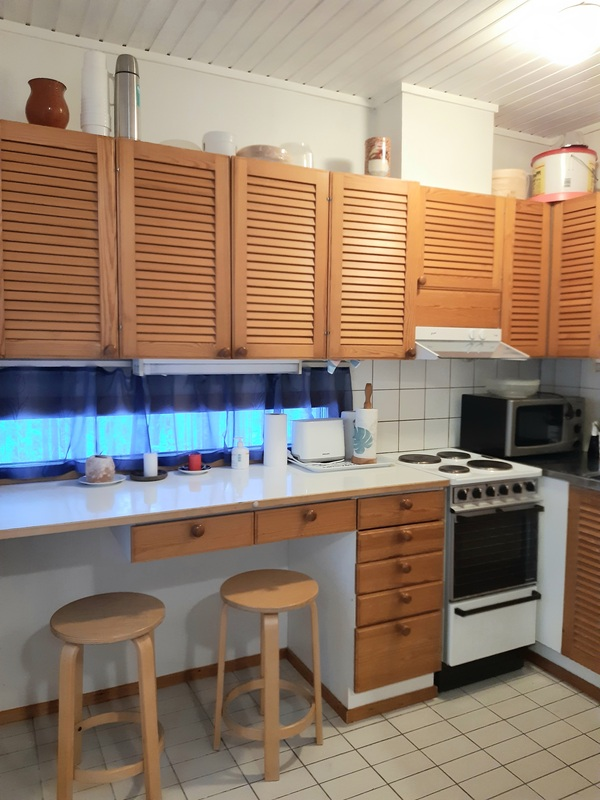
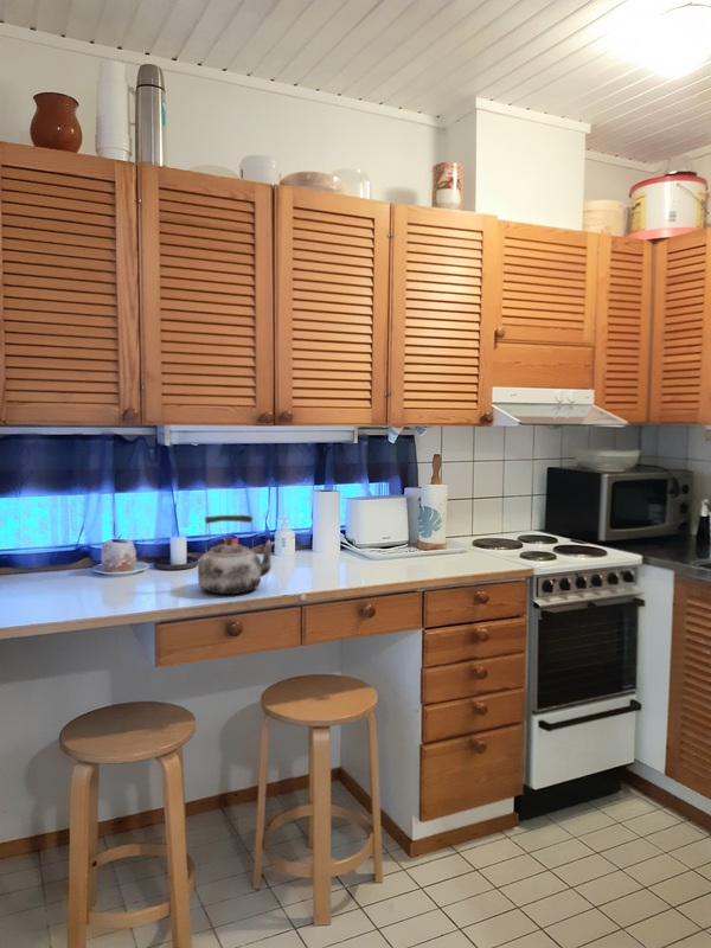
+ kettle [197,513,277,595]
